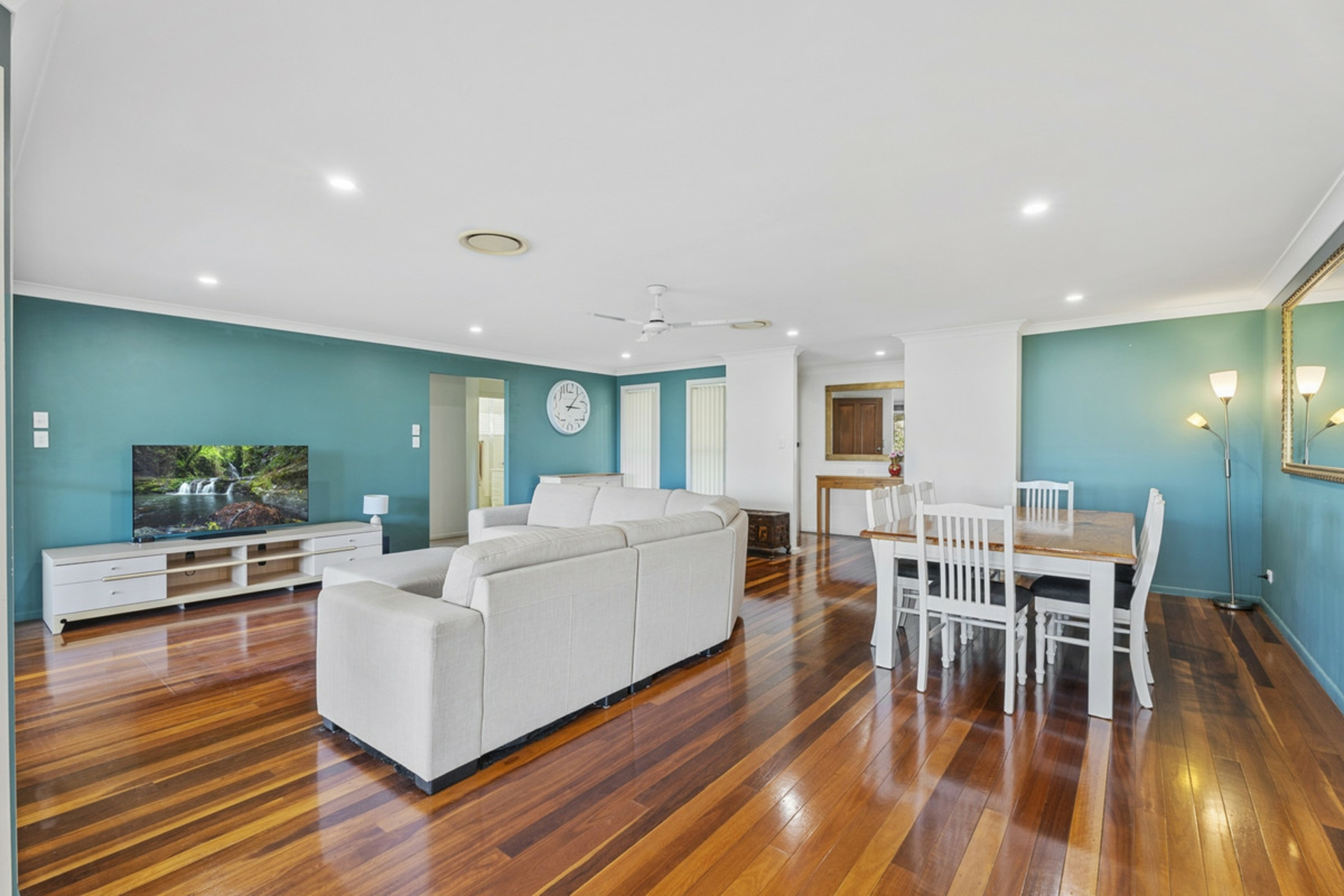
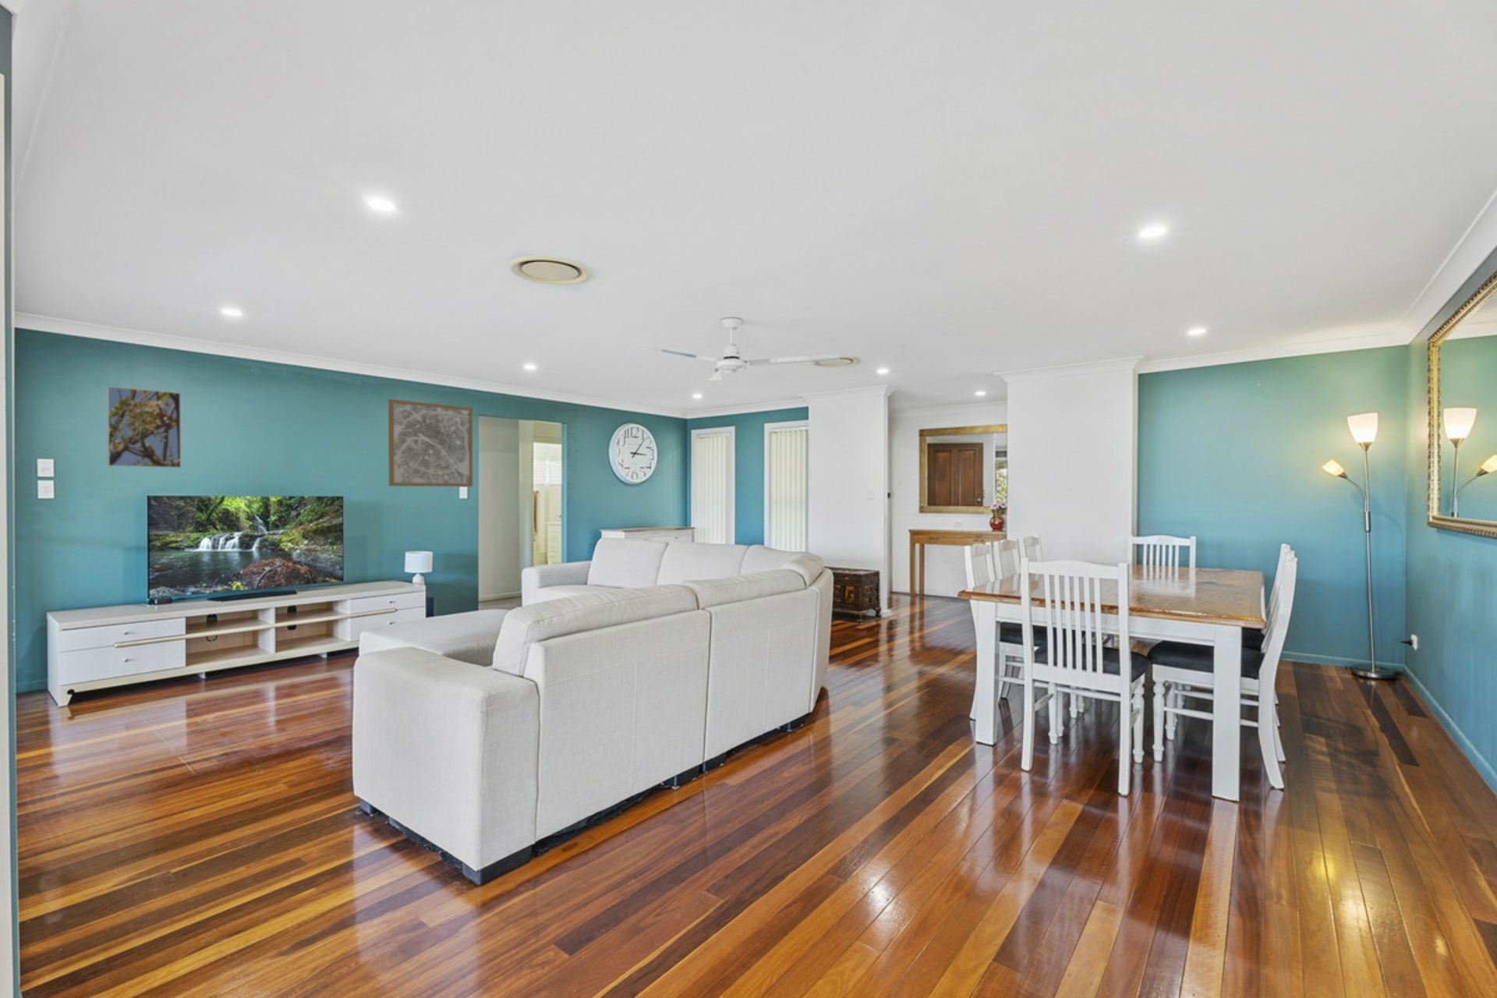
+ wall art [388,399,473,487]
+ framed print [106,385,182,469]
